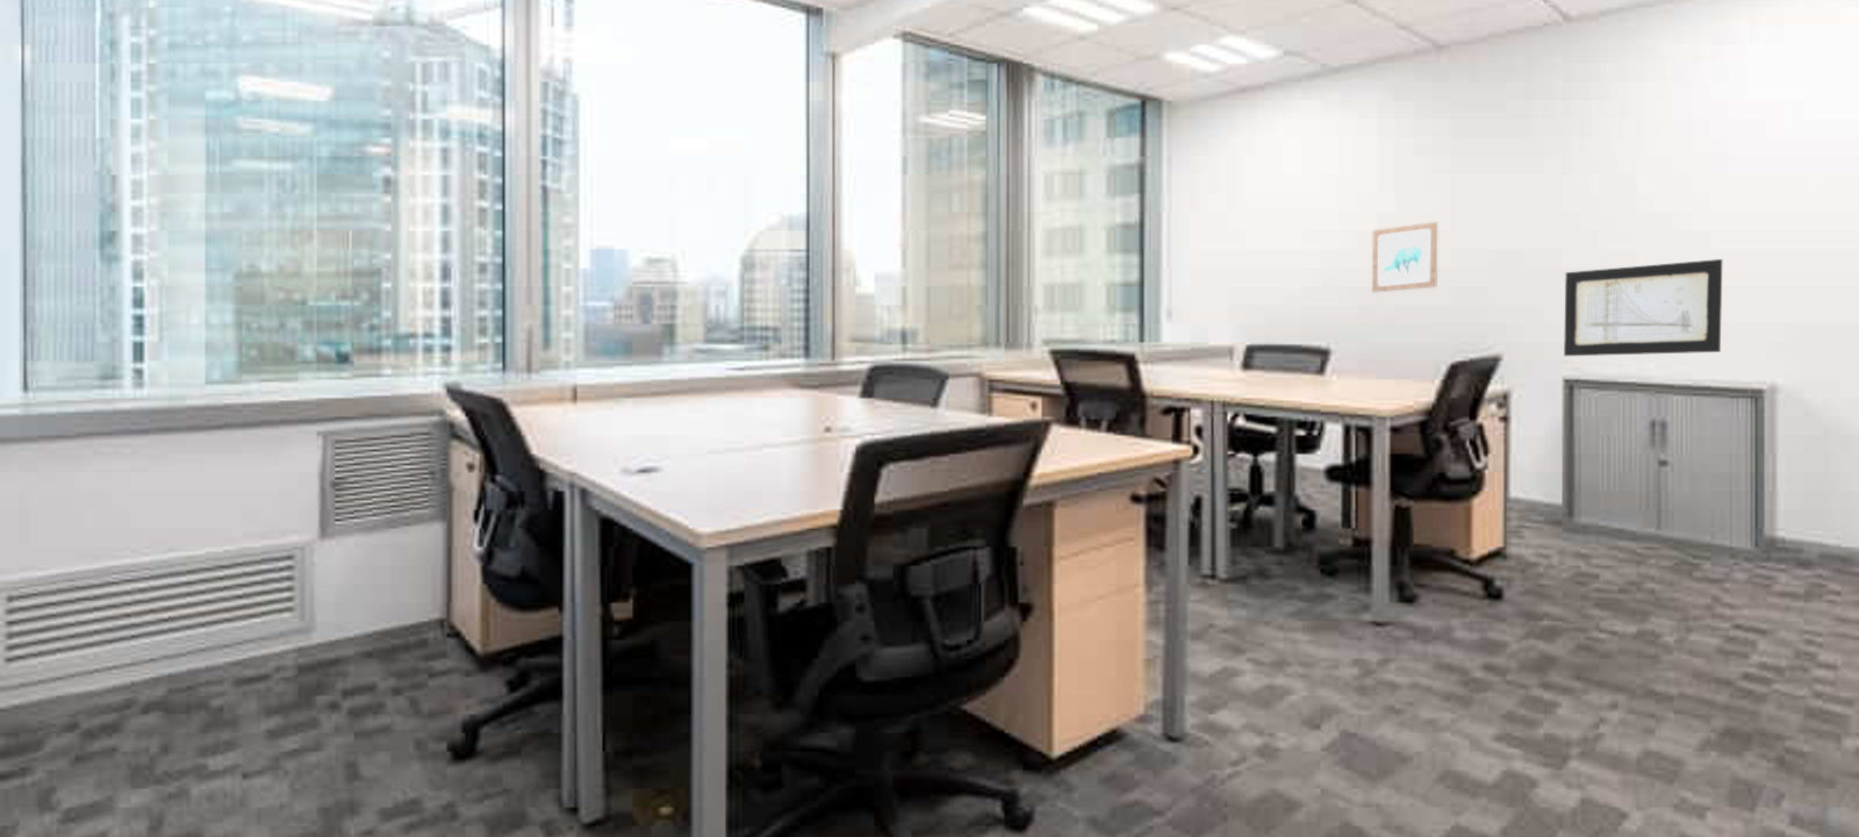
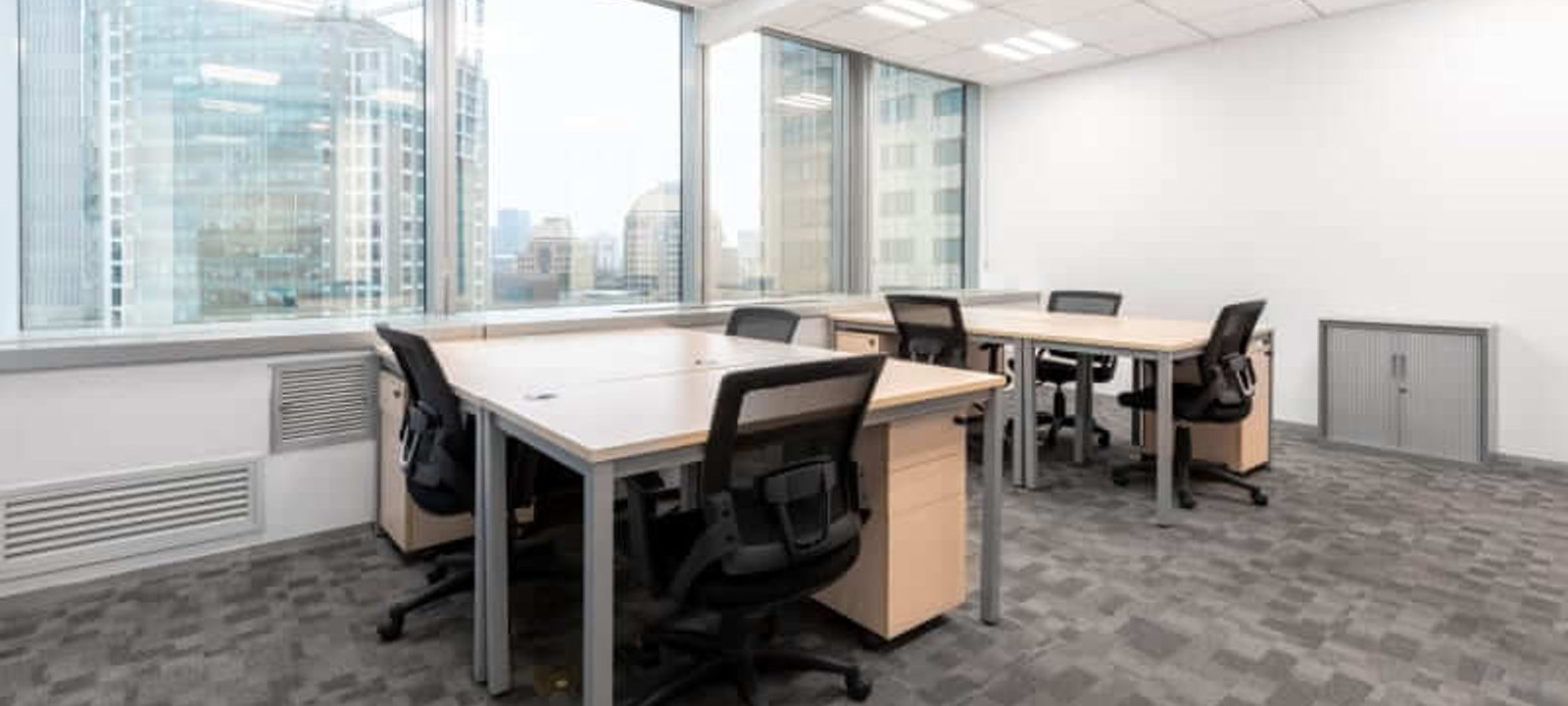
- wall art [1371,221,1438,293]
- wall art [1563,258,1723,357]
